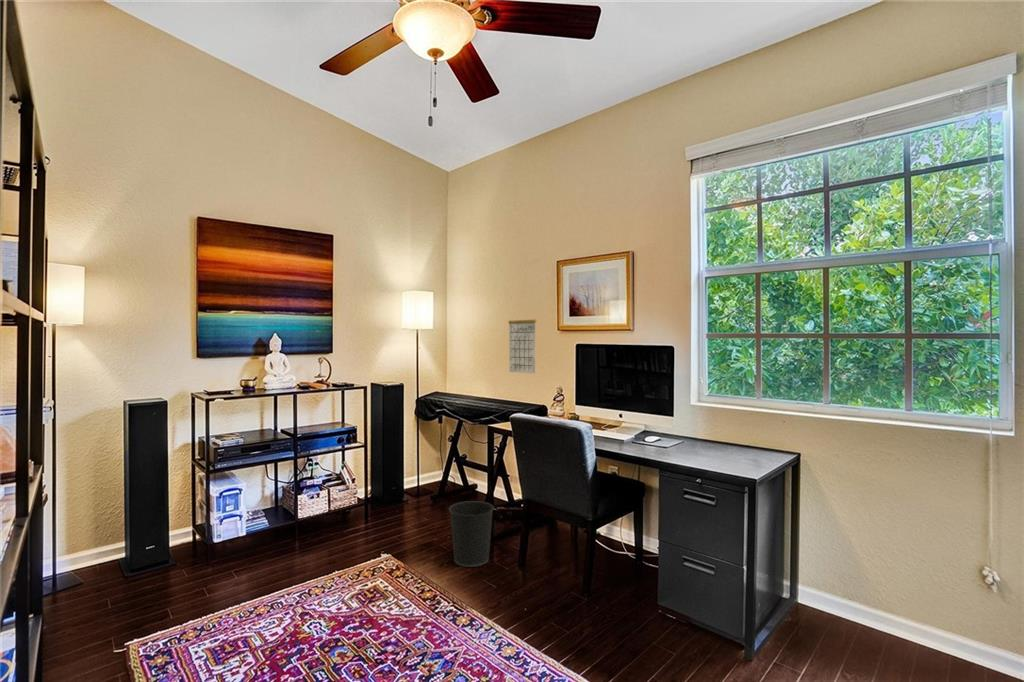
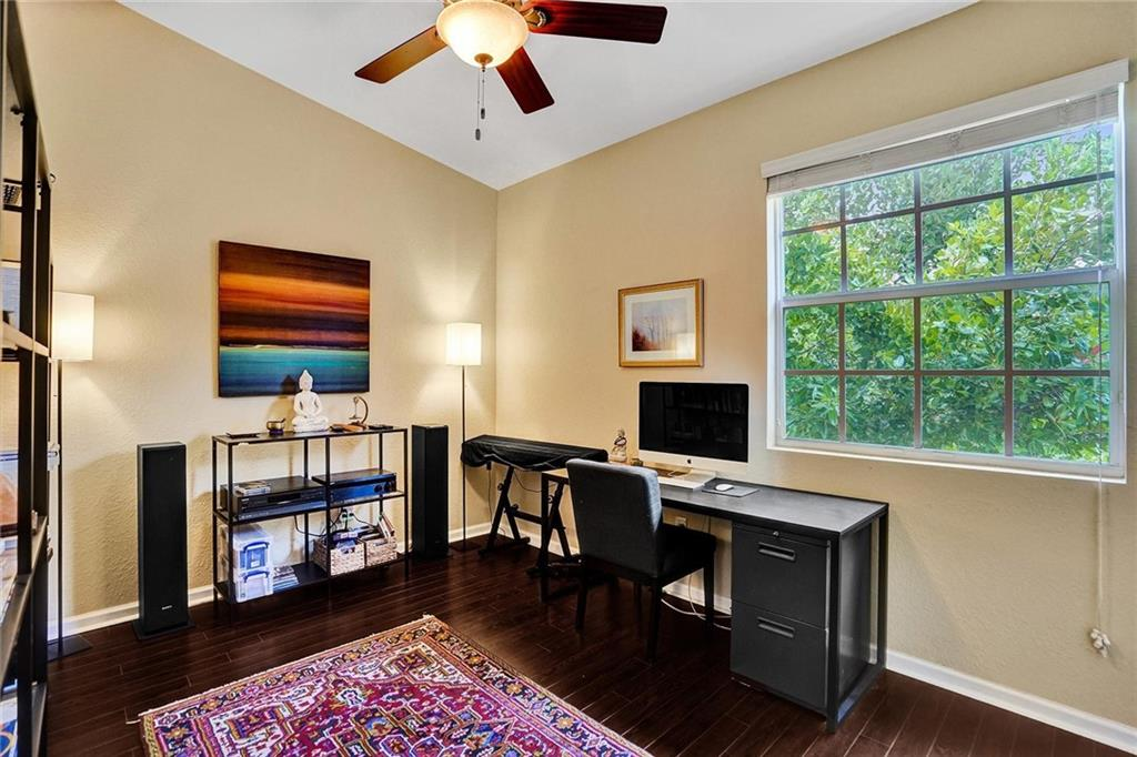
- calendar [507,319,537,374]
- wastebasket [448,500,495,568]
